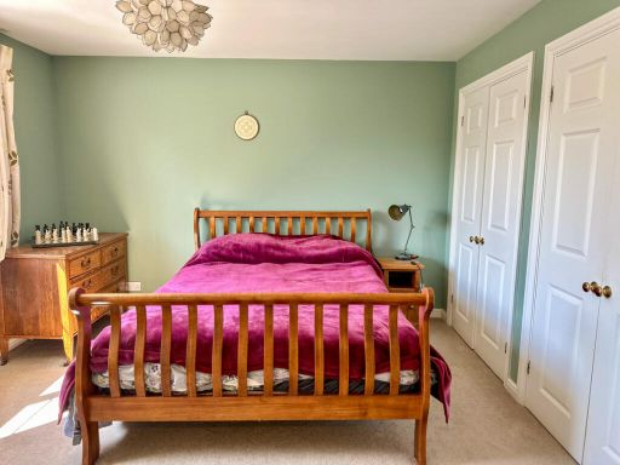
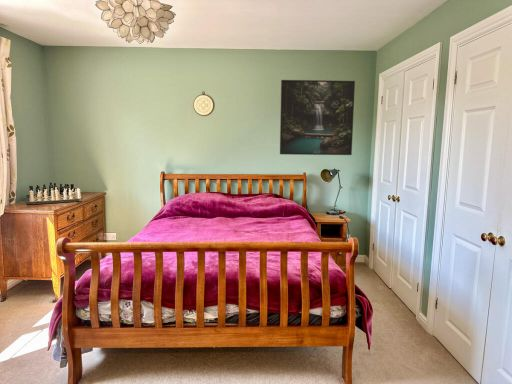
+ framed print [279,79,356,156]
